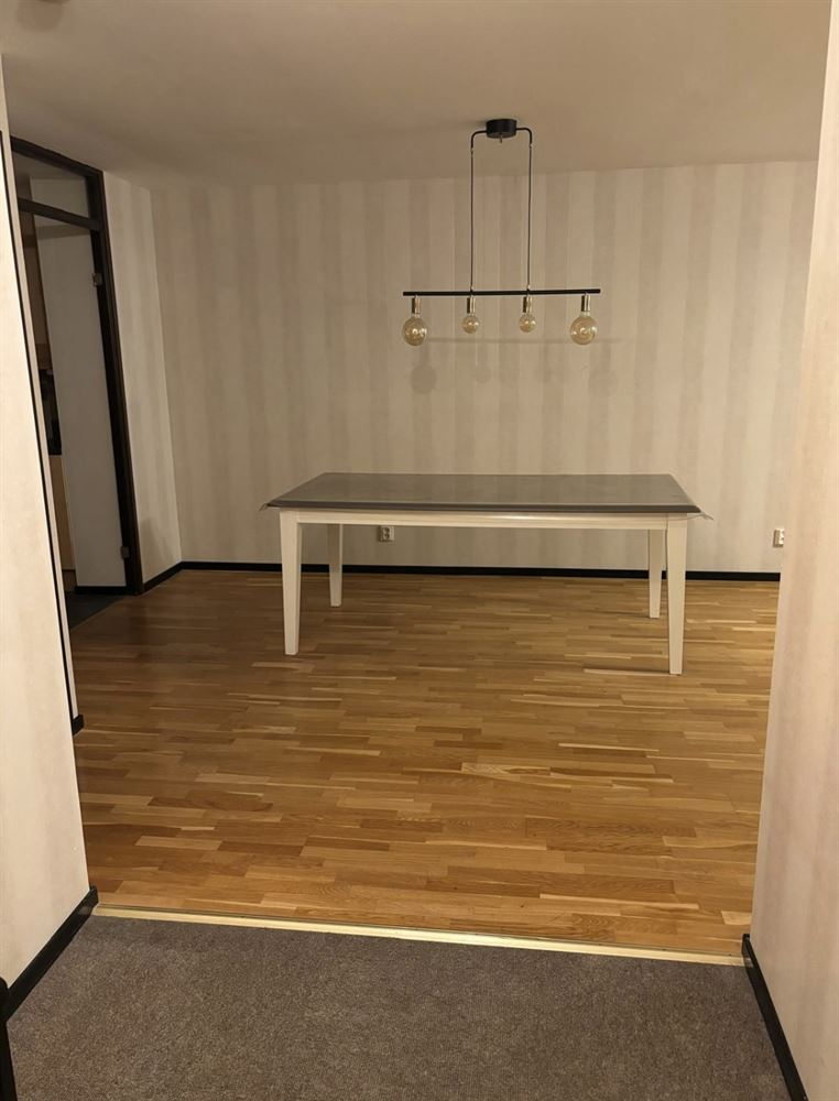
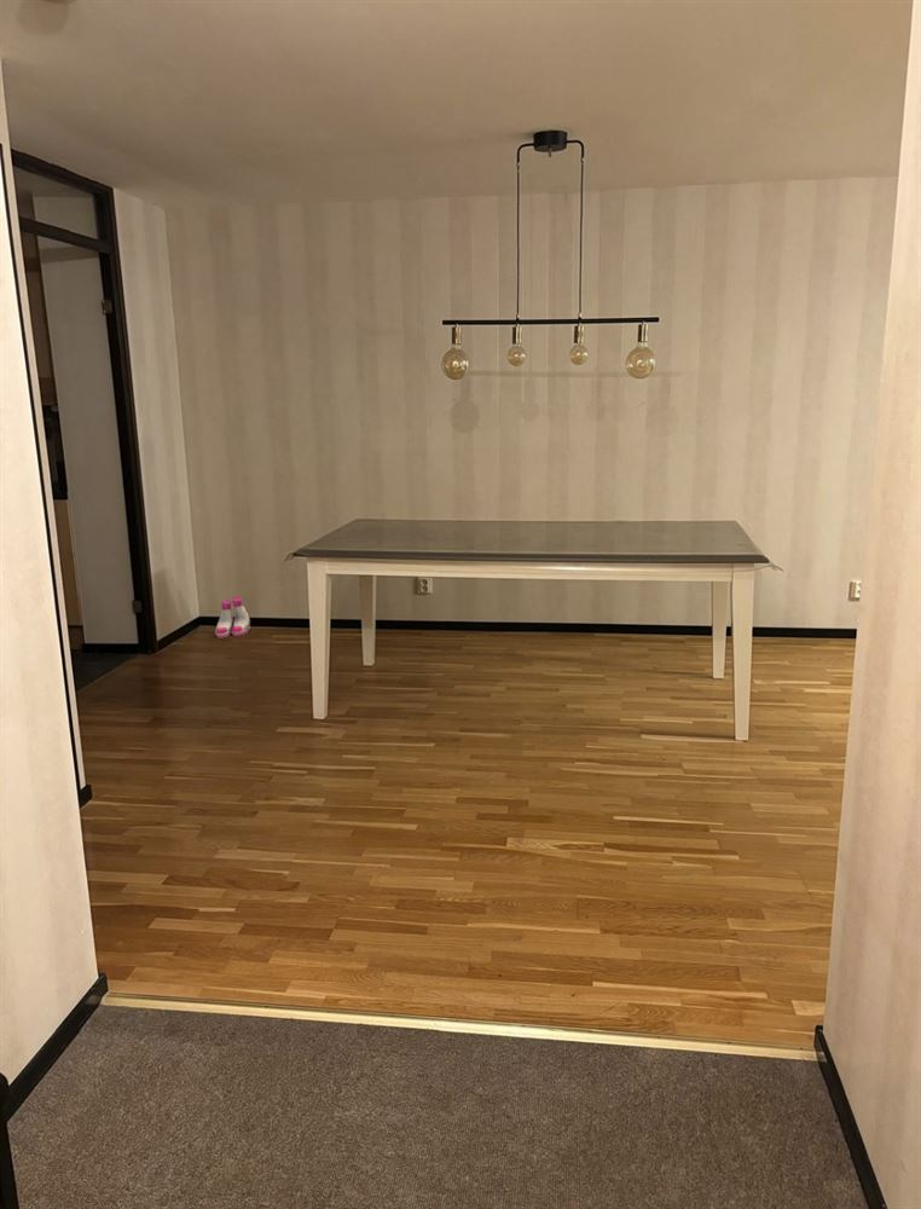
+ boots [214,595,251,640]
